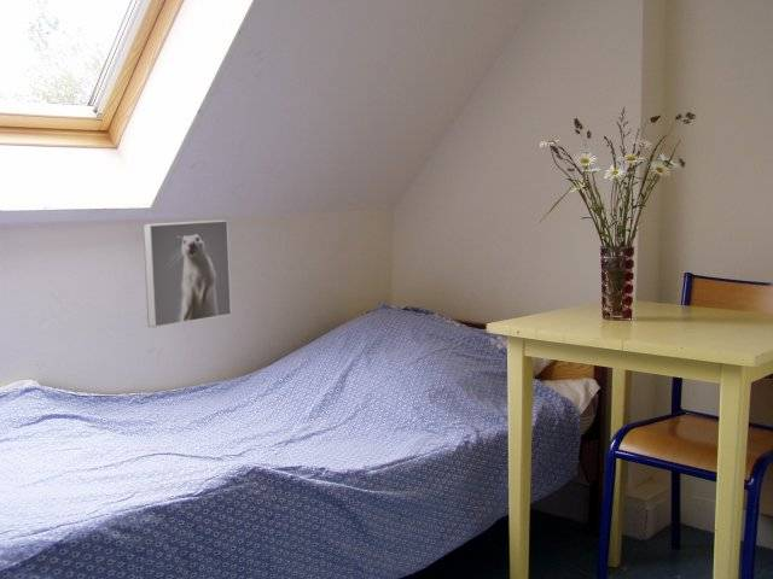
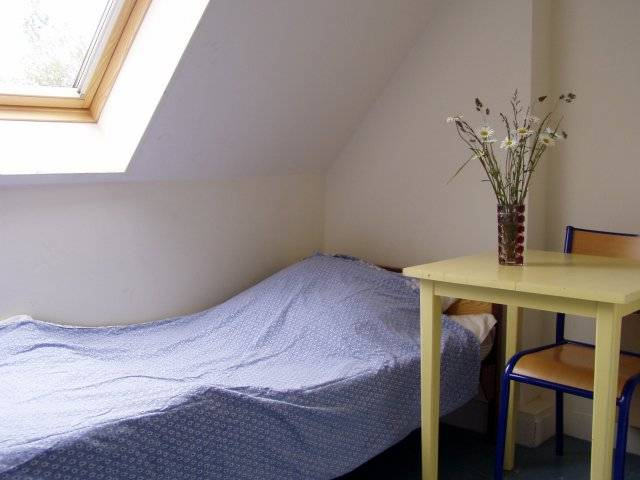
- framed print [143,220,233,328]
